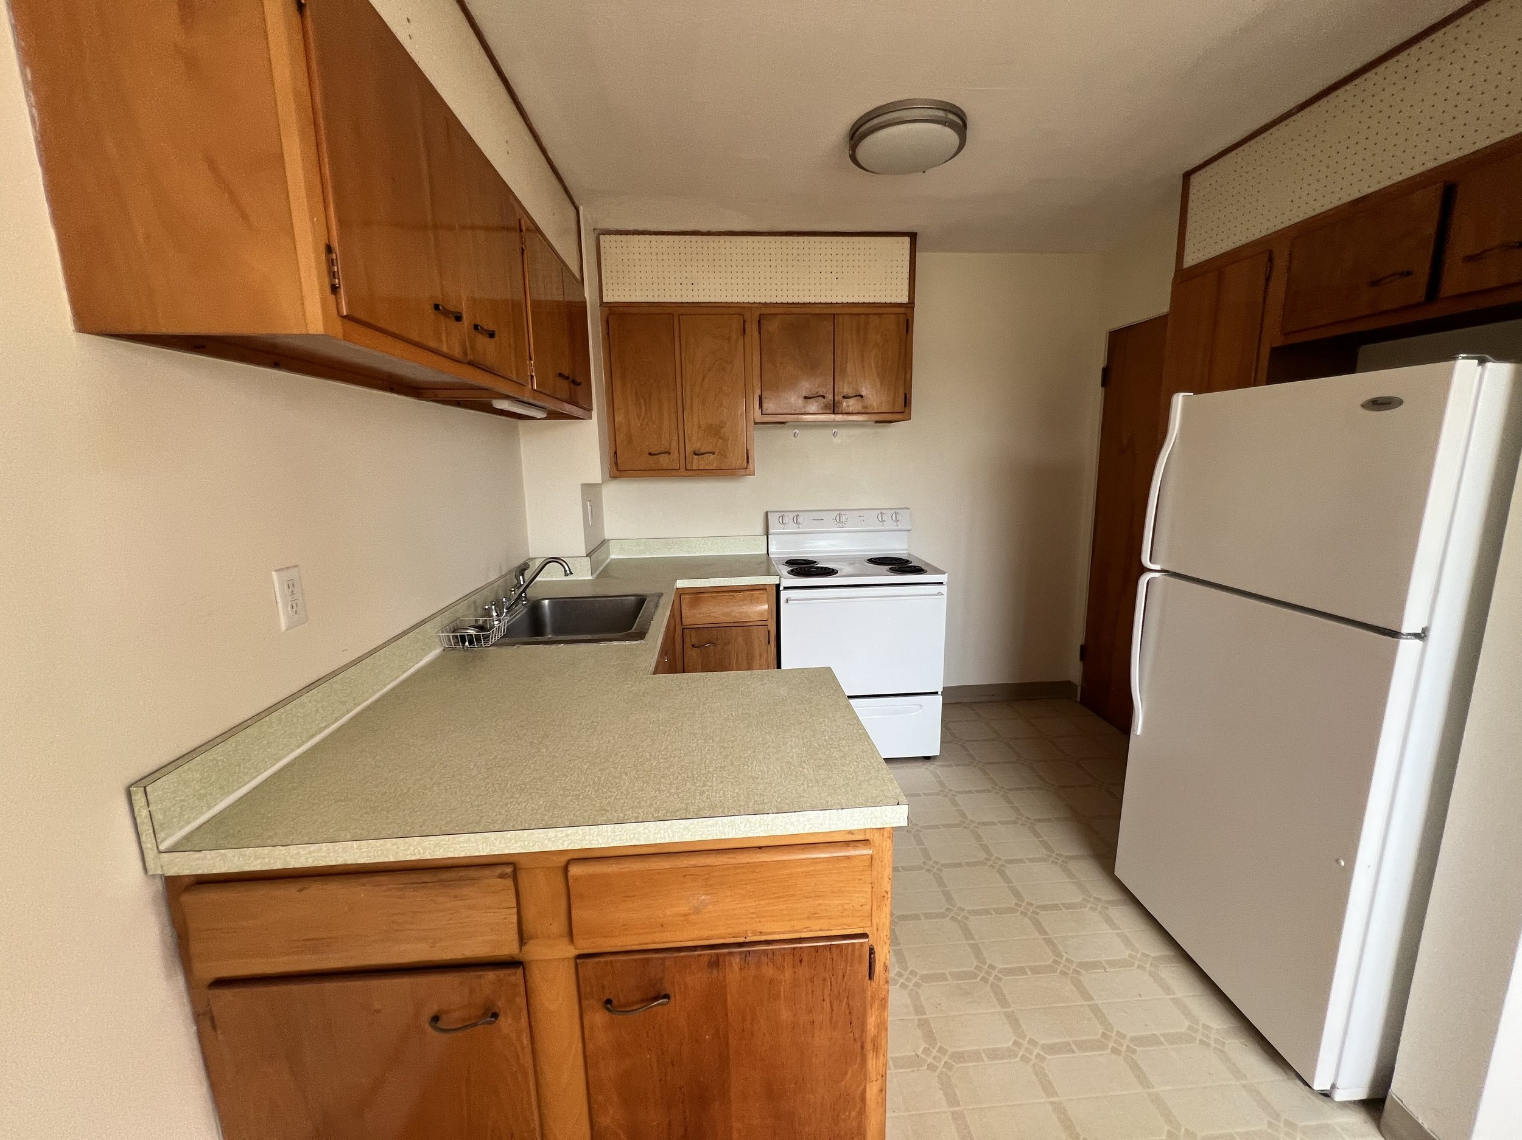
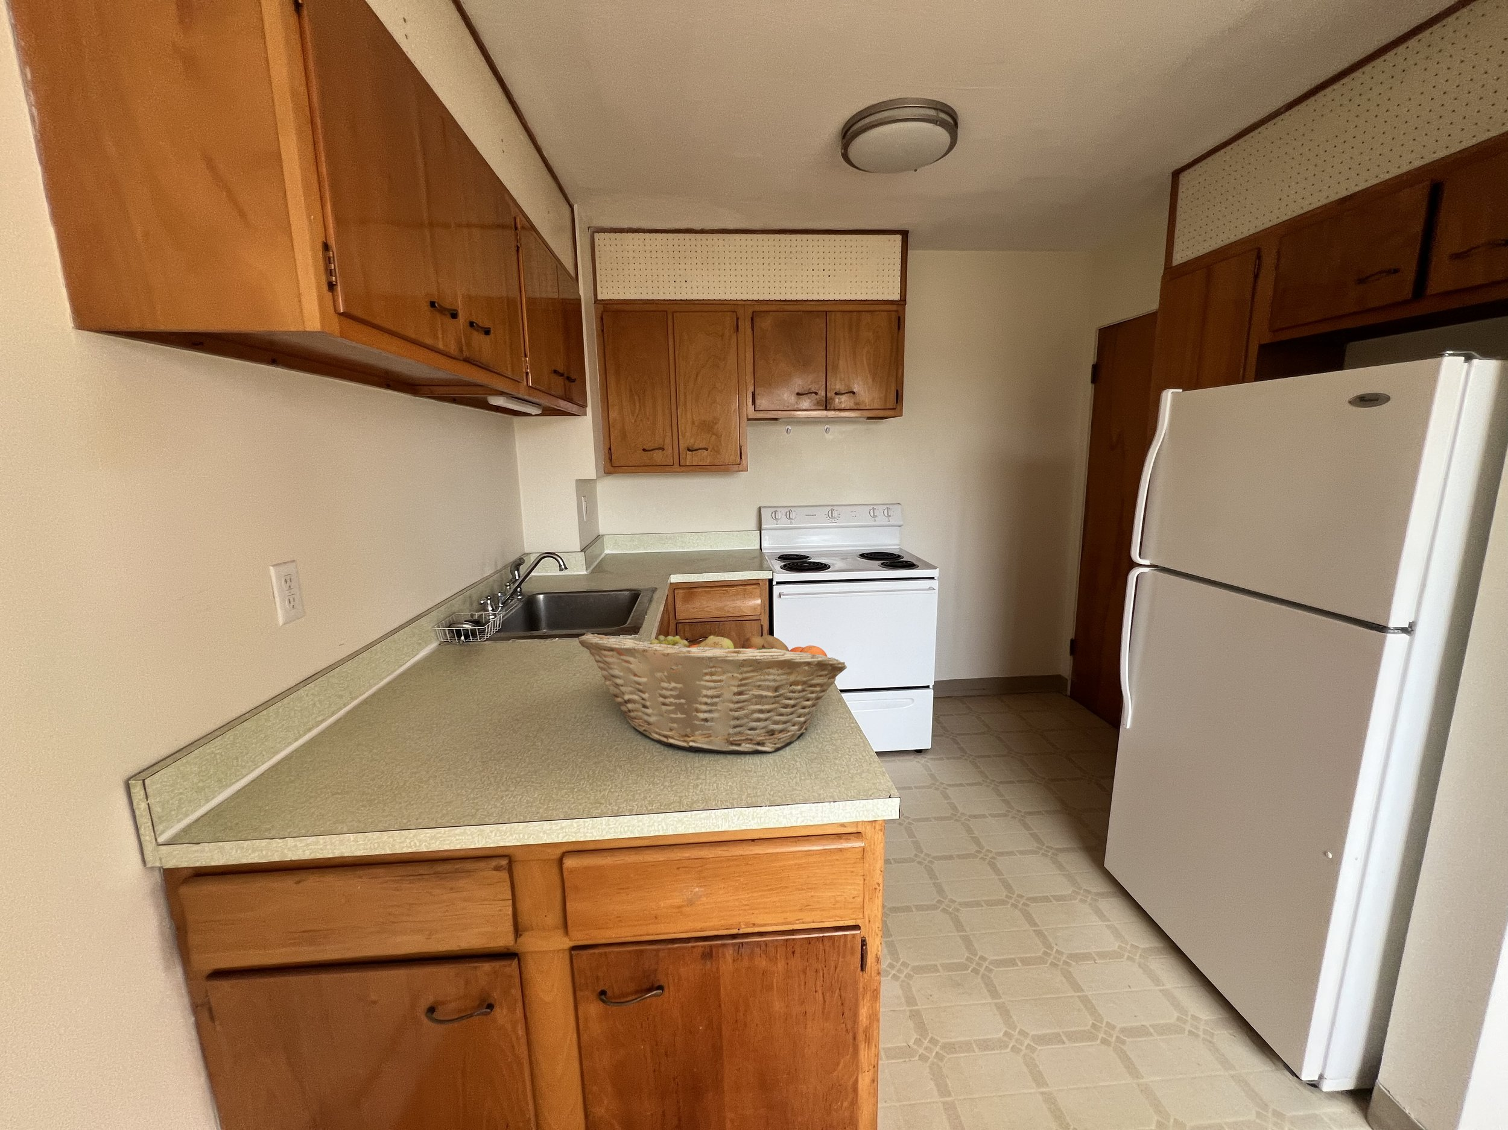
+ fruit basket [577,621,848,754]
